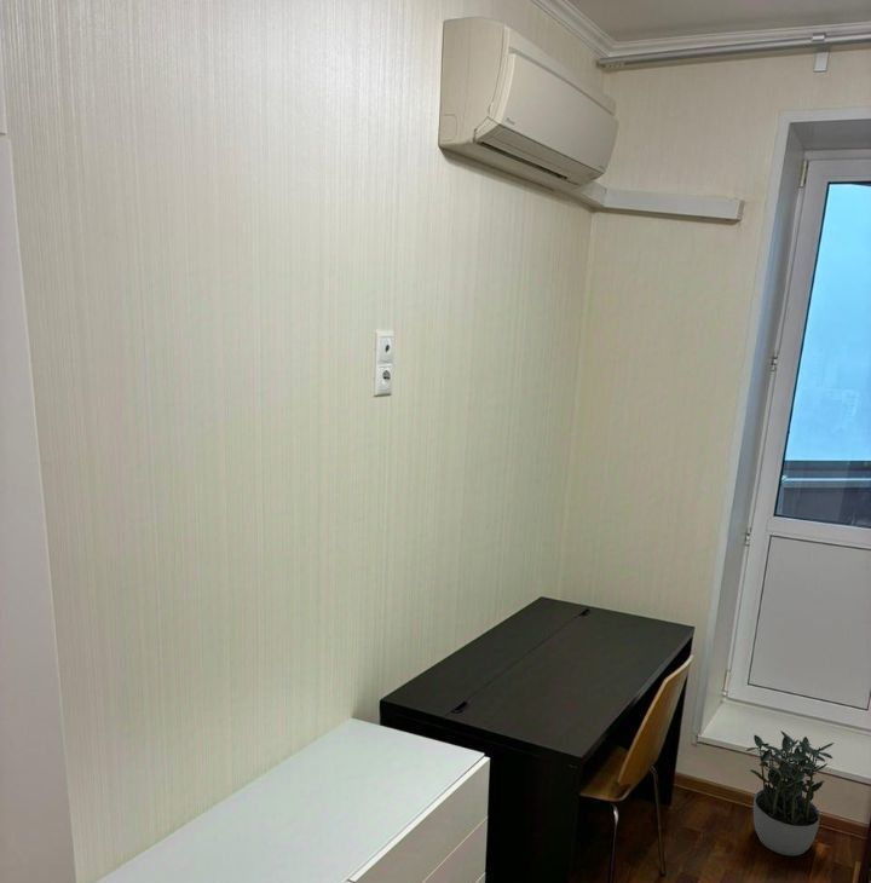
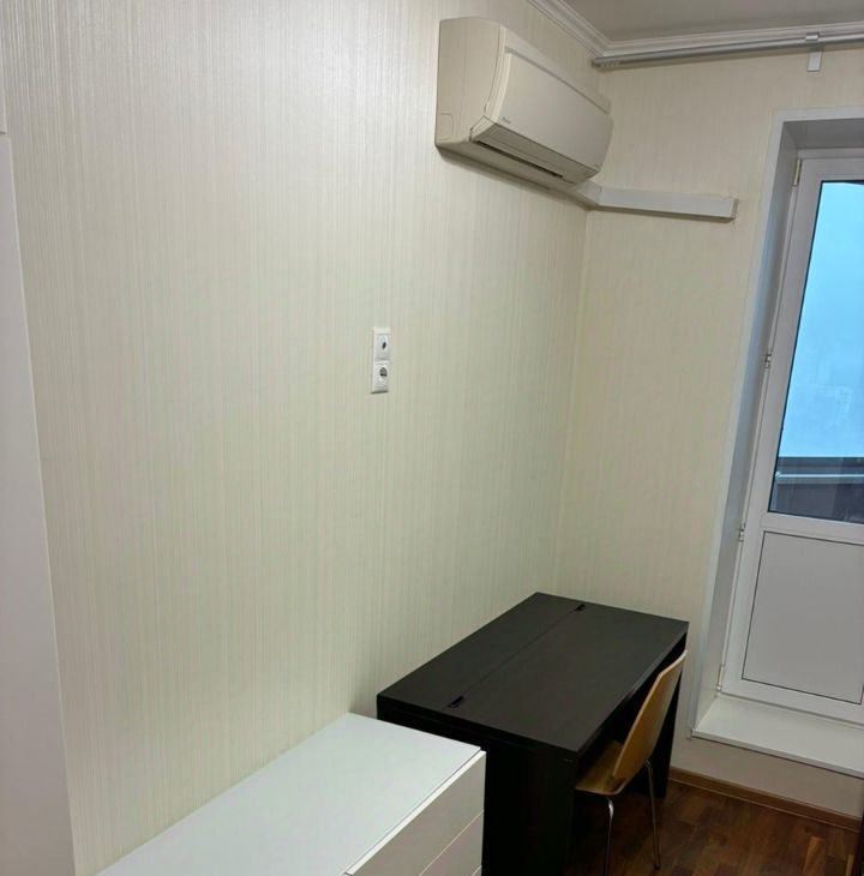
- potted plant [745,729,835,856]
